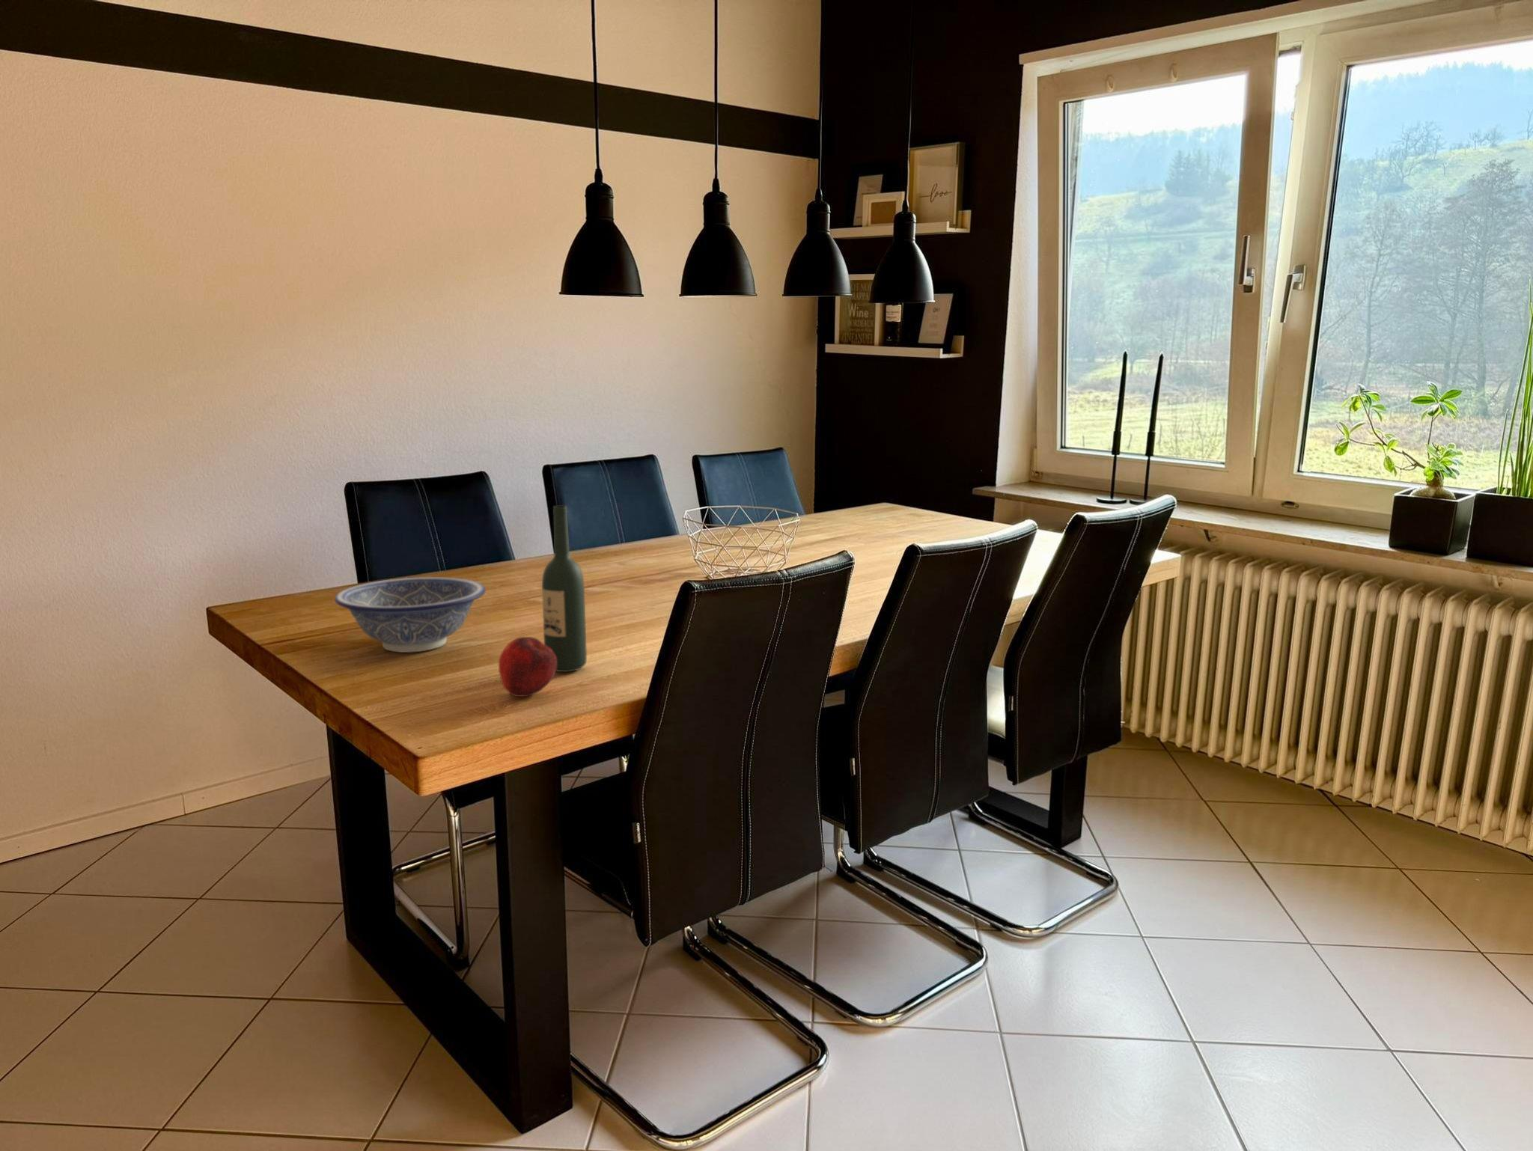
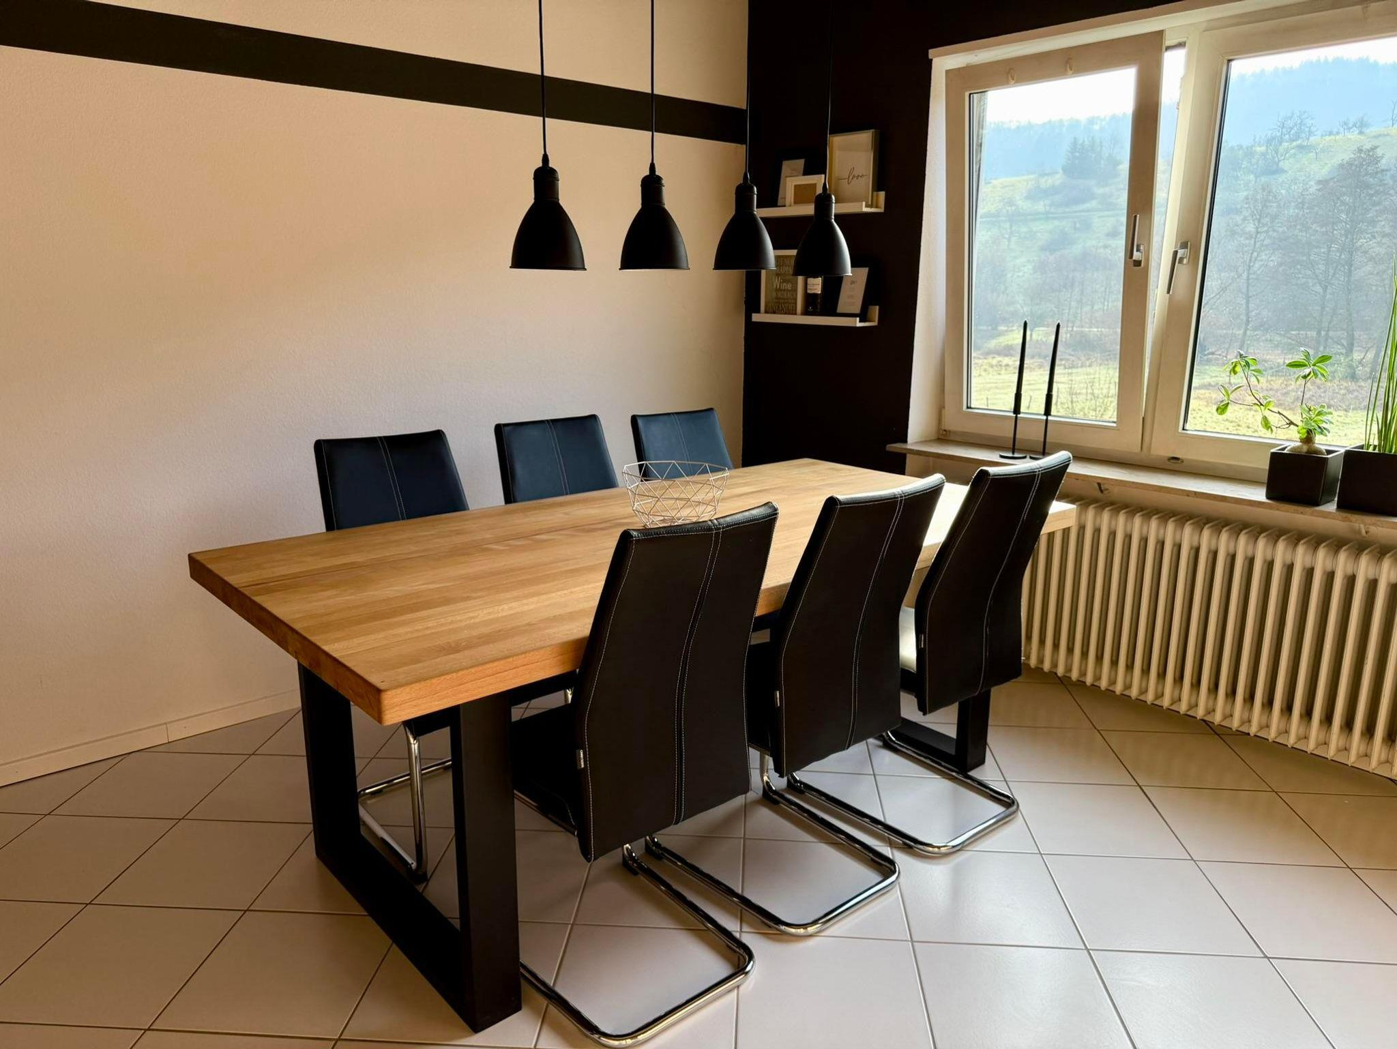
- wine bottle [542,505,588,672]
- decorative bowl [334,577,486,653]
- apple [498,636,557,698]
